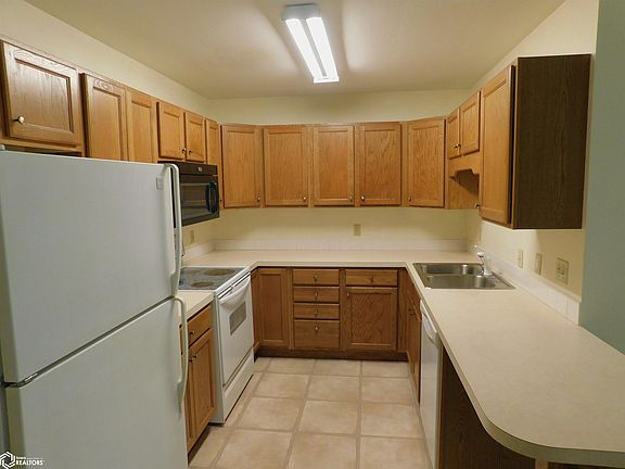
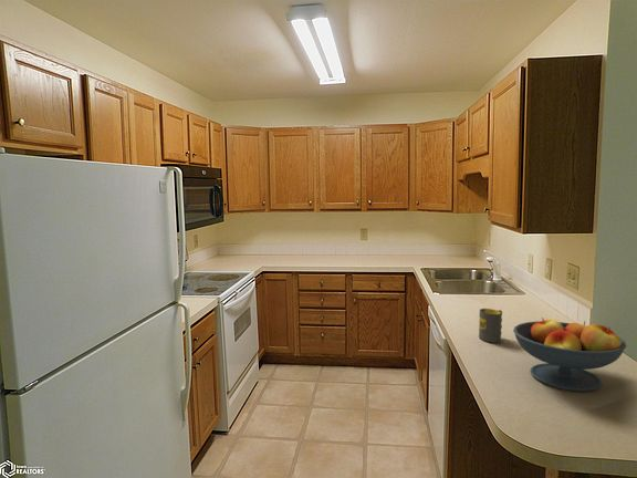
+ mug [478,308,503,344]
+ fruit bowl [512,316,627,392]
